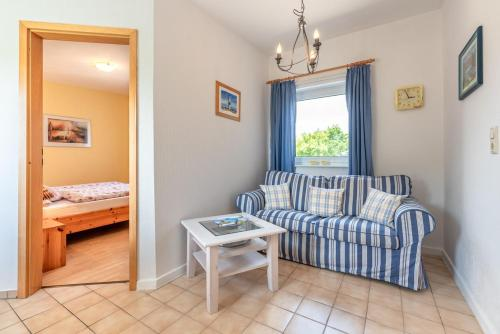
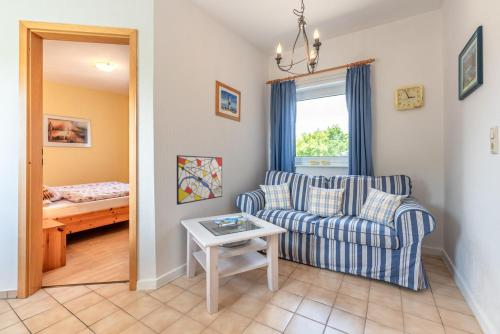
+ wall art [176,154,223,206]
